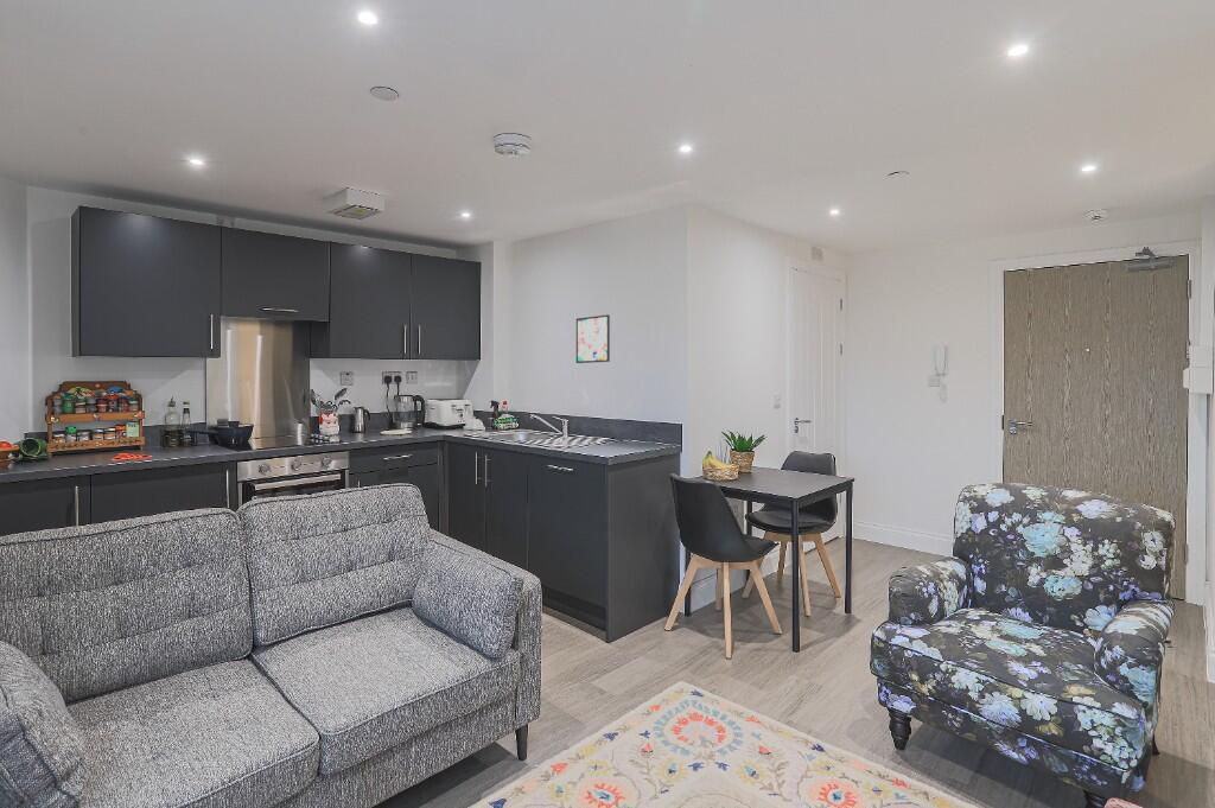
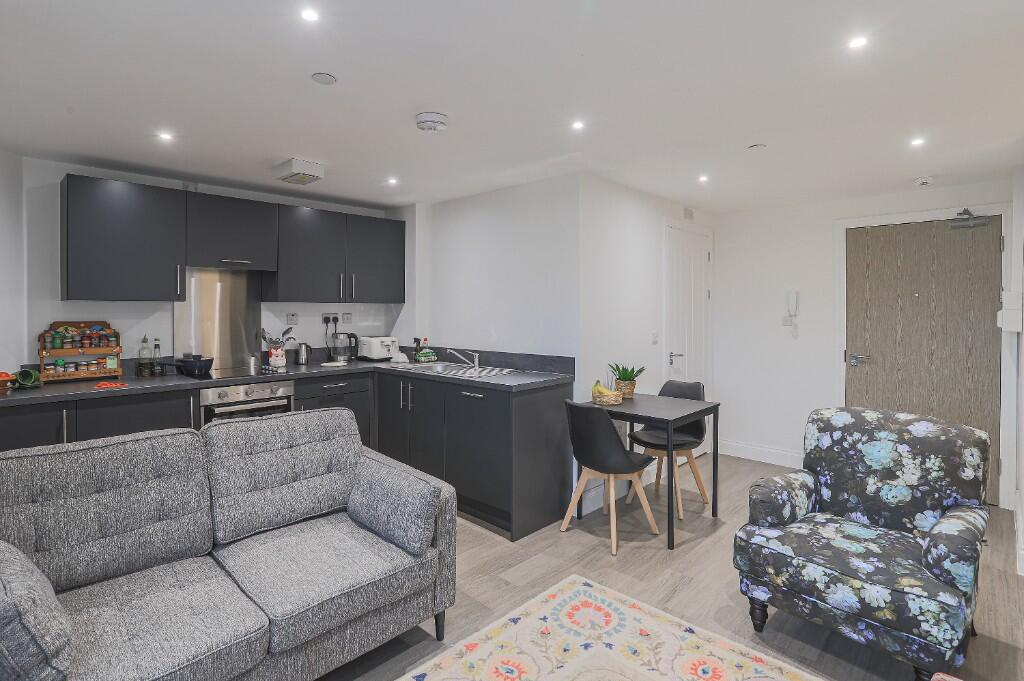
- wall art [575,313,611,364]
